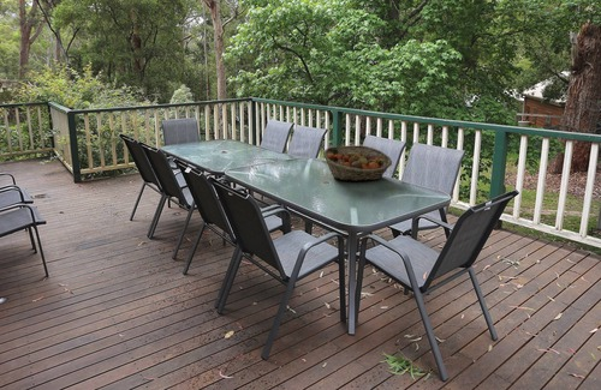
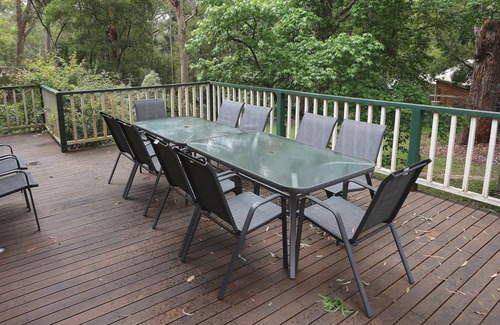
- fruit basket [322,144,393,182]
